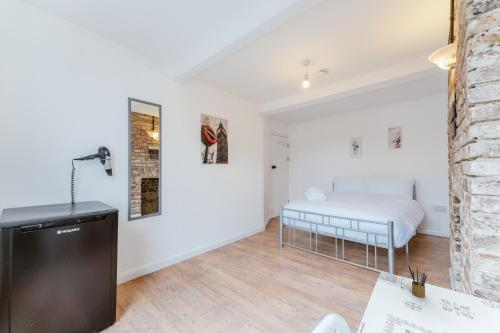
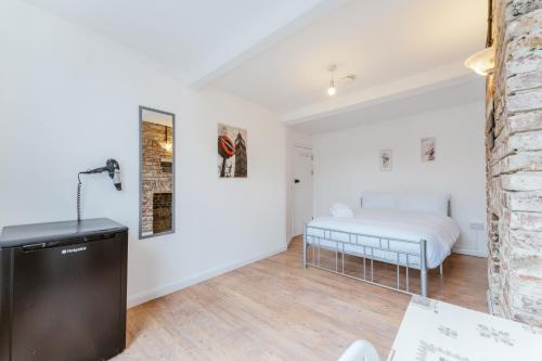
- pencil box [407,264,428,298]
